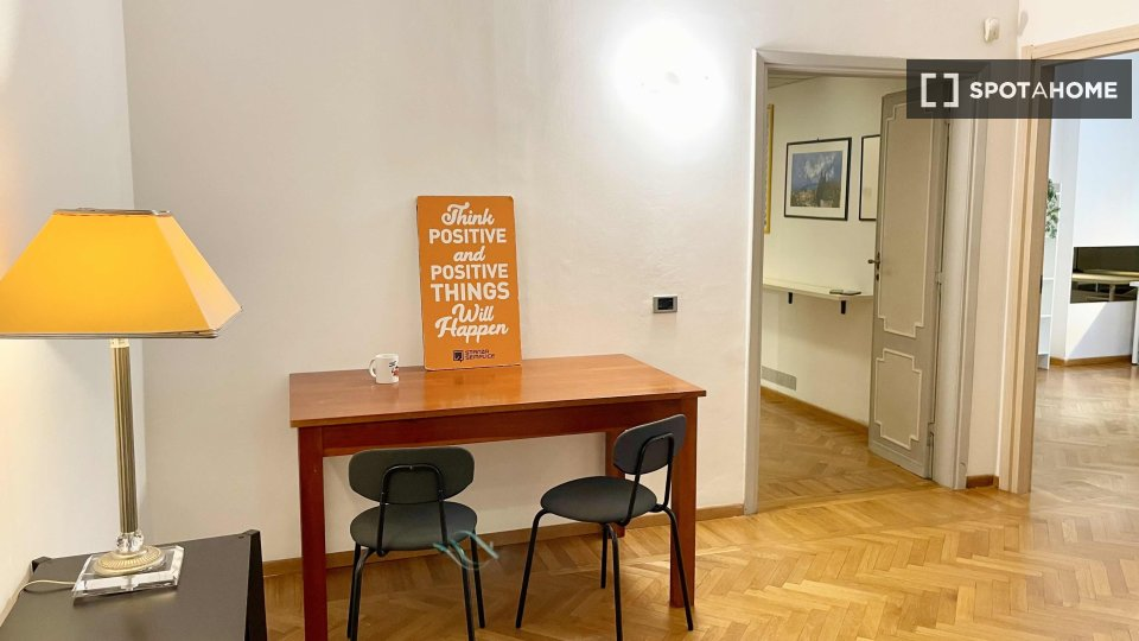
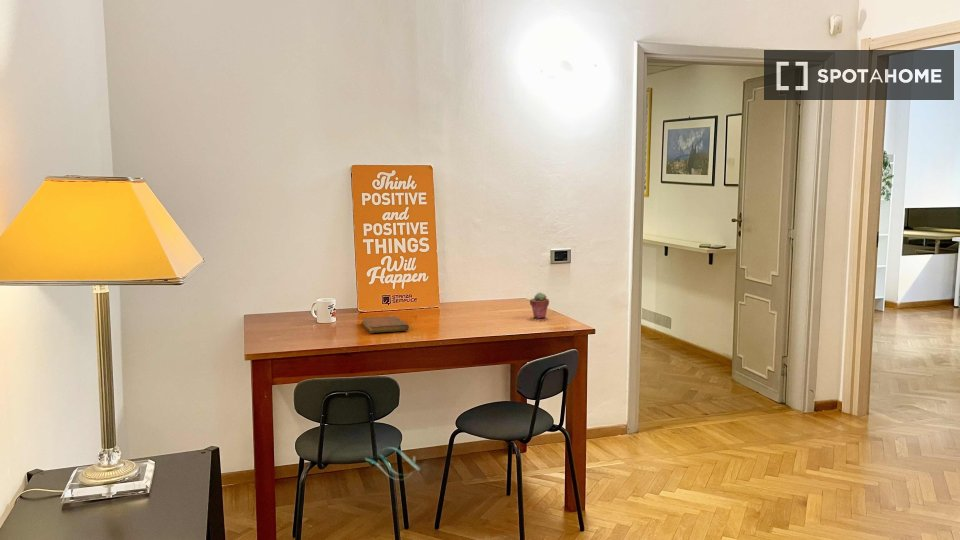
+ notebook [361,316,410,334]
+ potted succulent [529,292,550,319]
